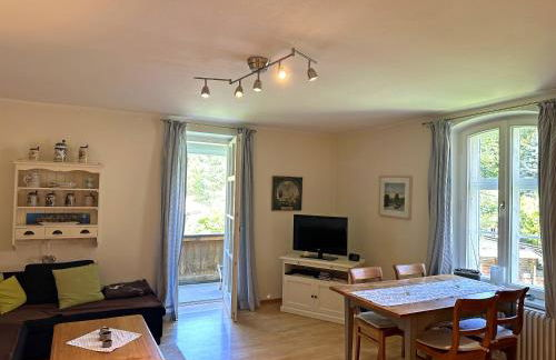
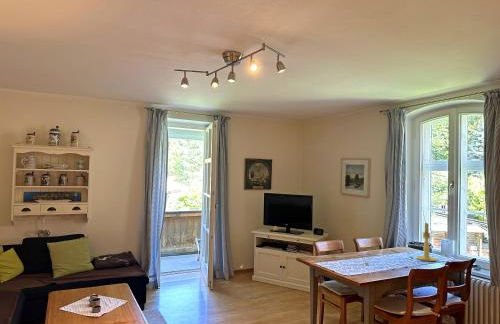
+ candle holder [416,222,438,262]
